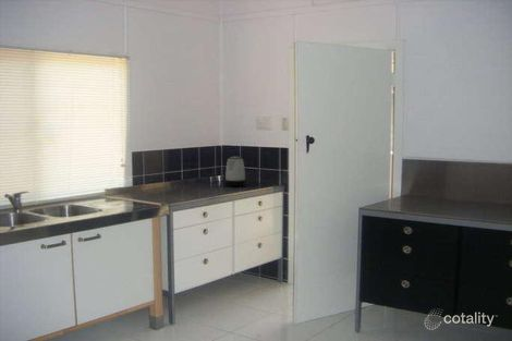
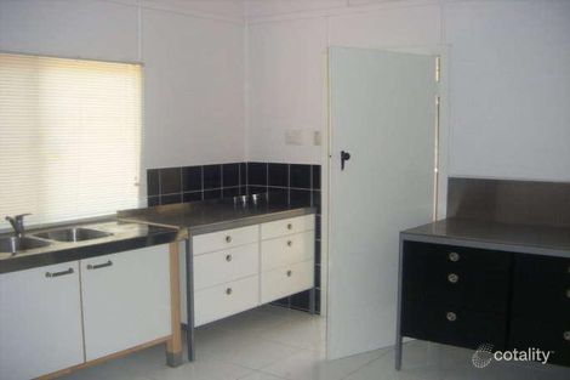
- kettle [224,156,246,187]
